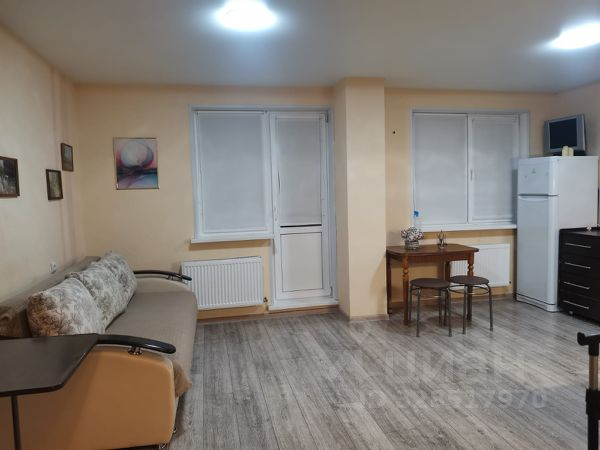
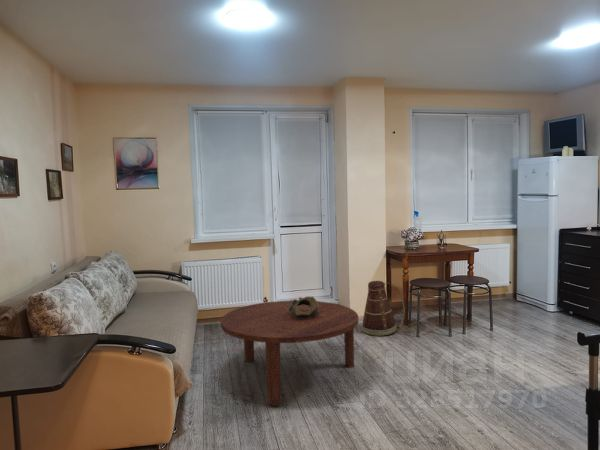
+ decorative bowl [287,295,319,319]
+ basket [361,280,406,337]
+ coffee table [220,300,359,407]
